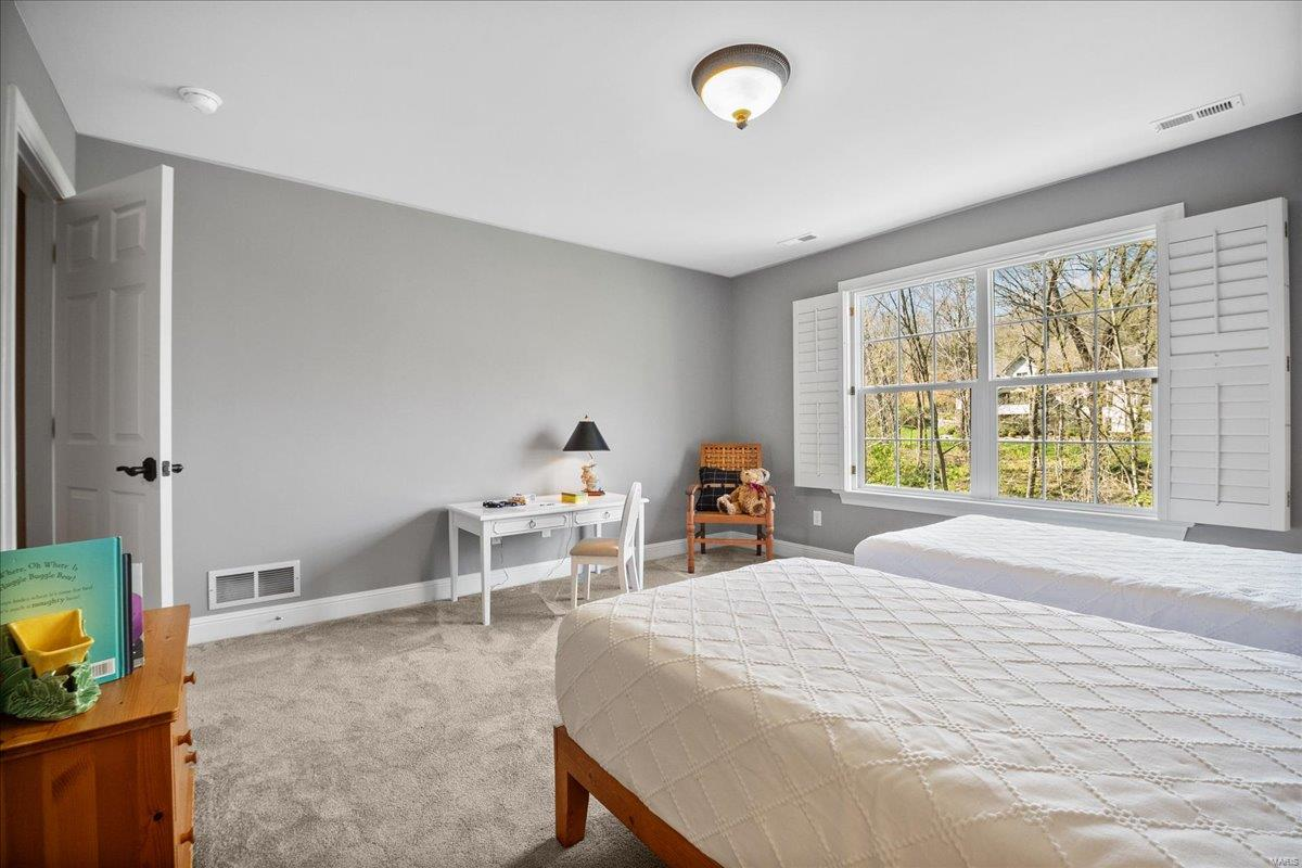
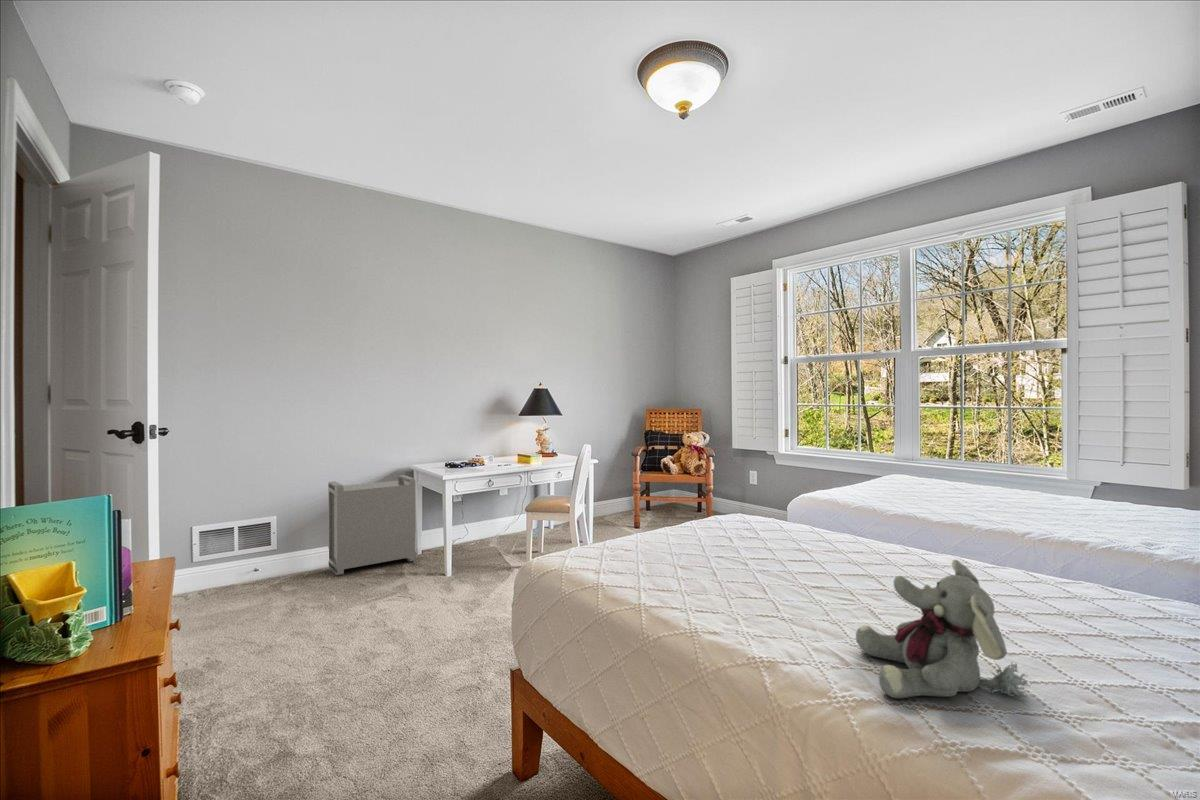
+ plush elephant [855,559,1030,699]
+ storage bin [327,474,417,576]
